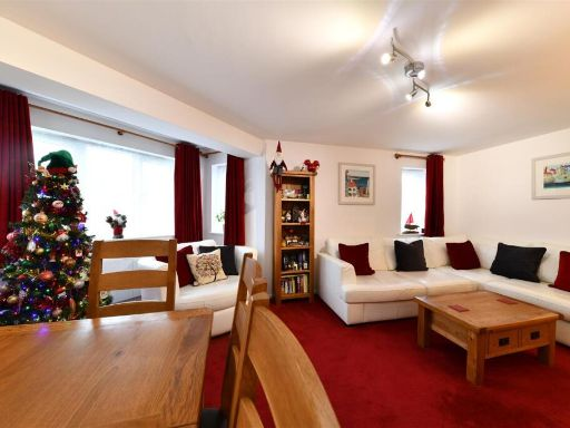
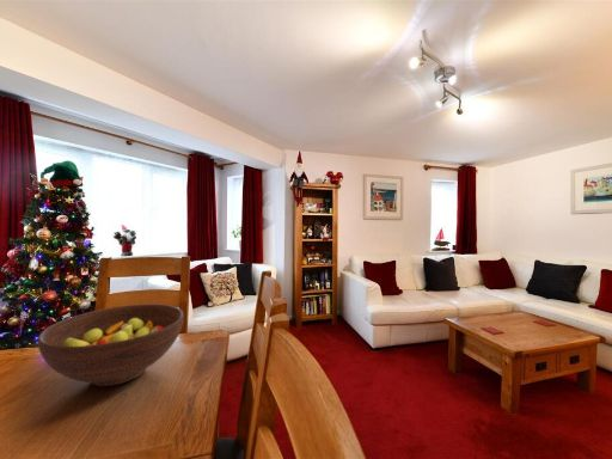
+ fruit bowl [37,302,185,387]
